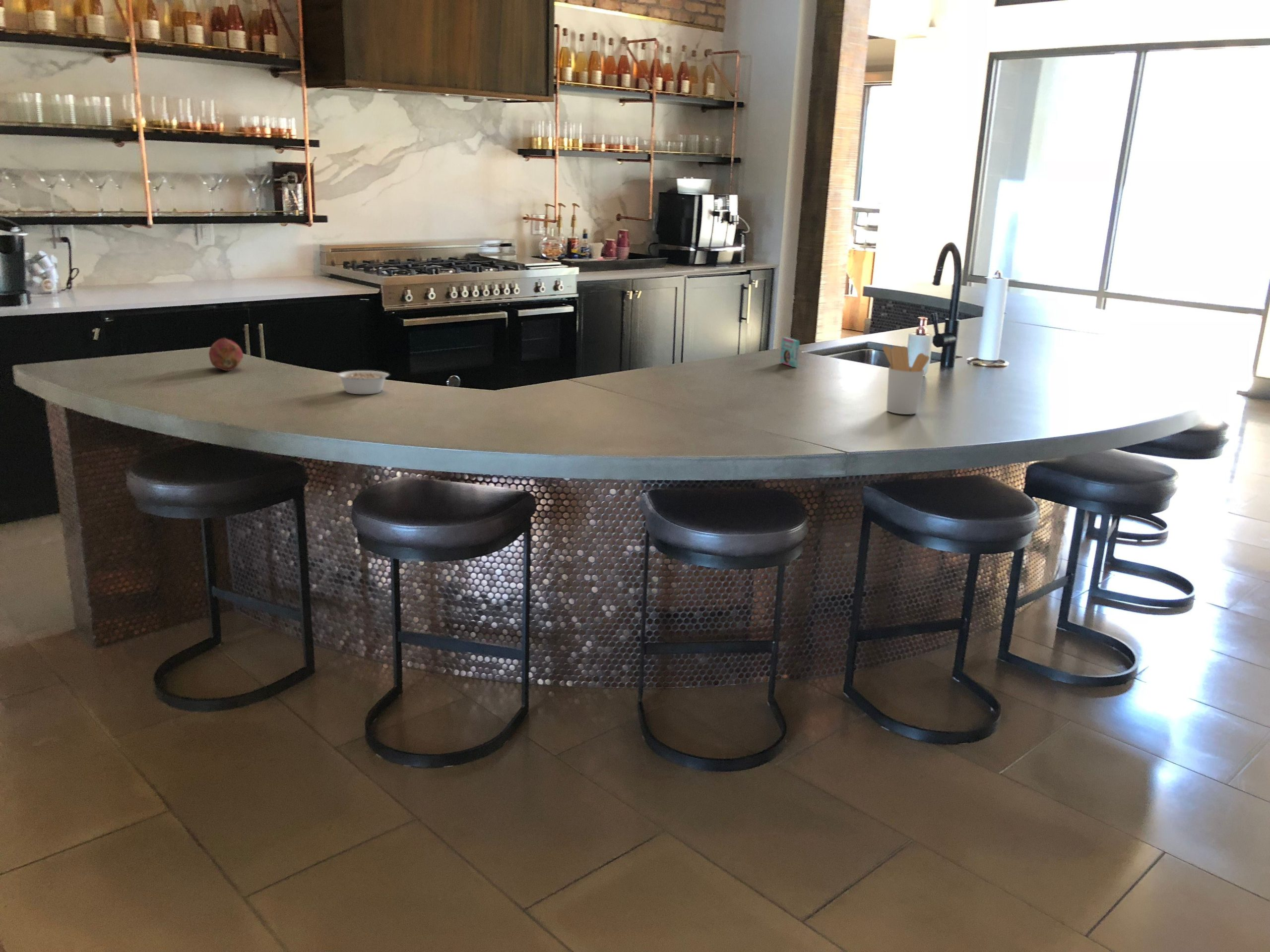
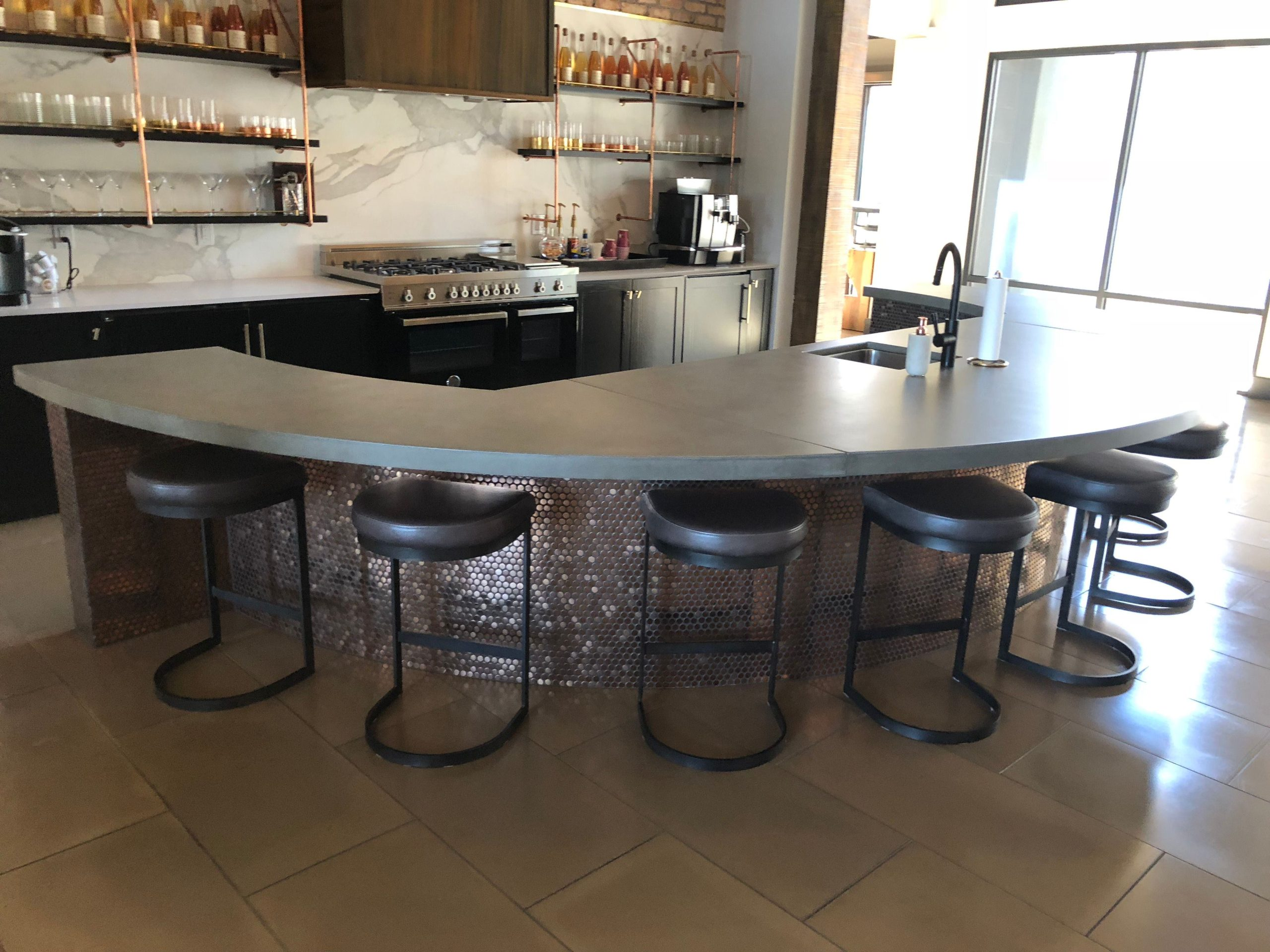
- utensil holder [882,345,930,415]
- cosmetic container [779,337,800,367]
- fruit [208,337,244,371]
- legume [336,370,391,395]
